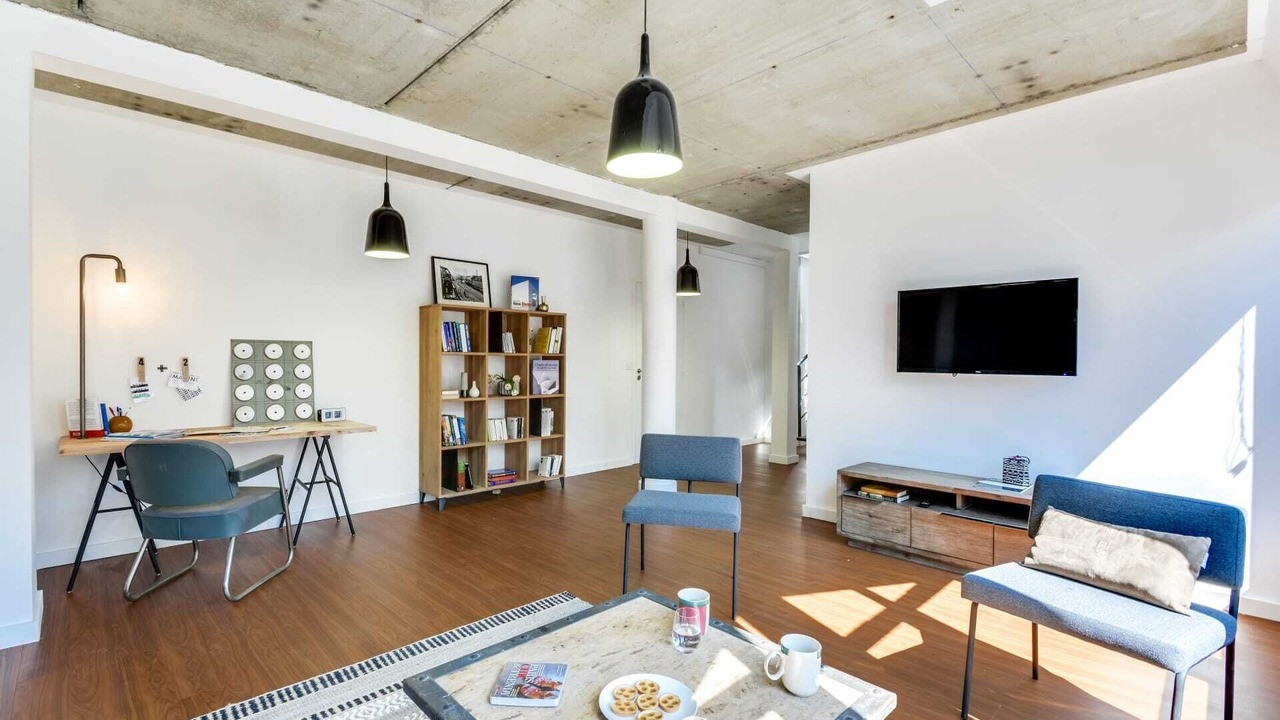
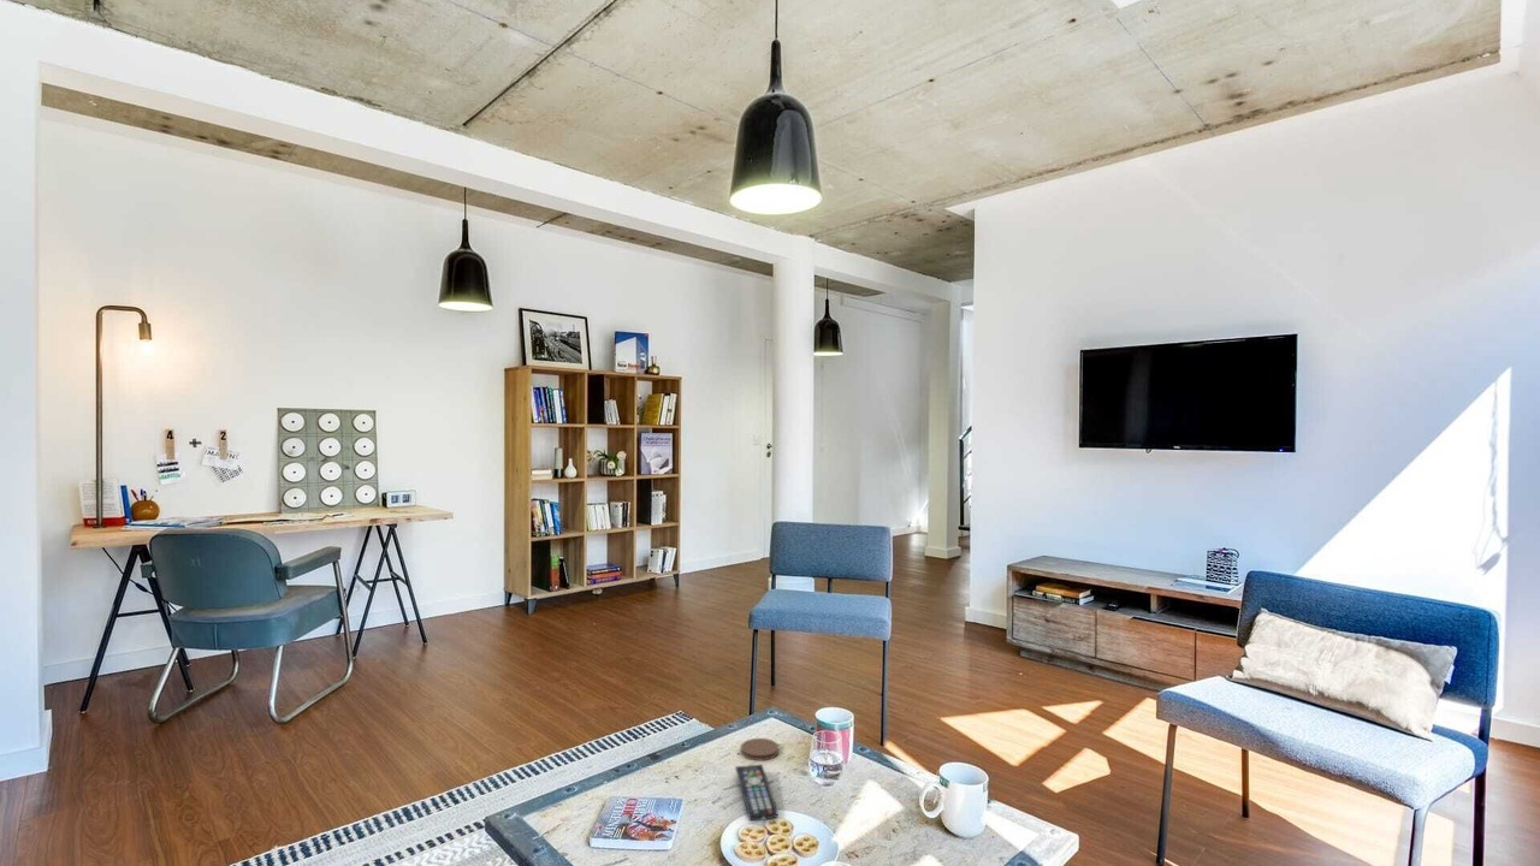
+ coaster [740,737,780,761]
+ remote control [734,764,780,821]
